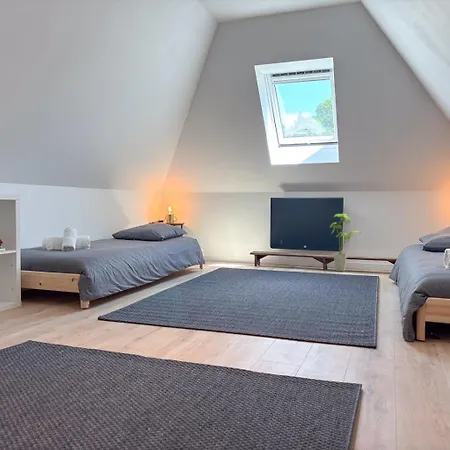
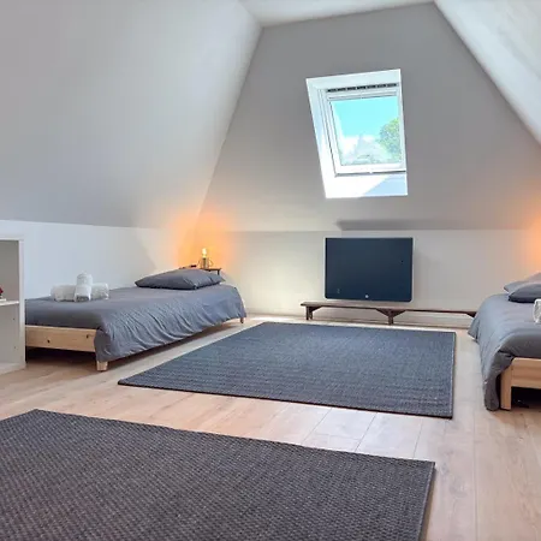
- house plant [329,213,363,272]
